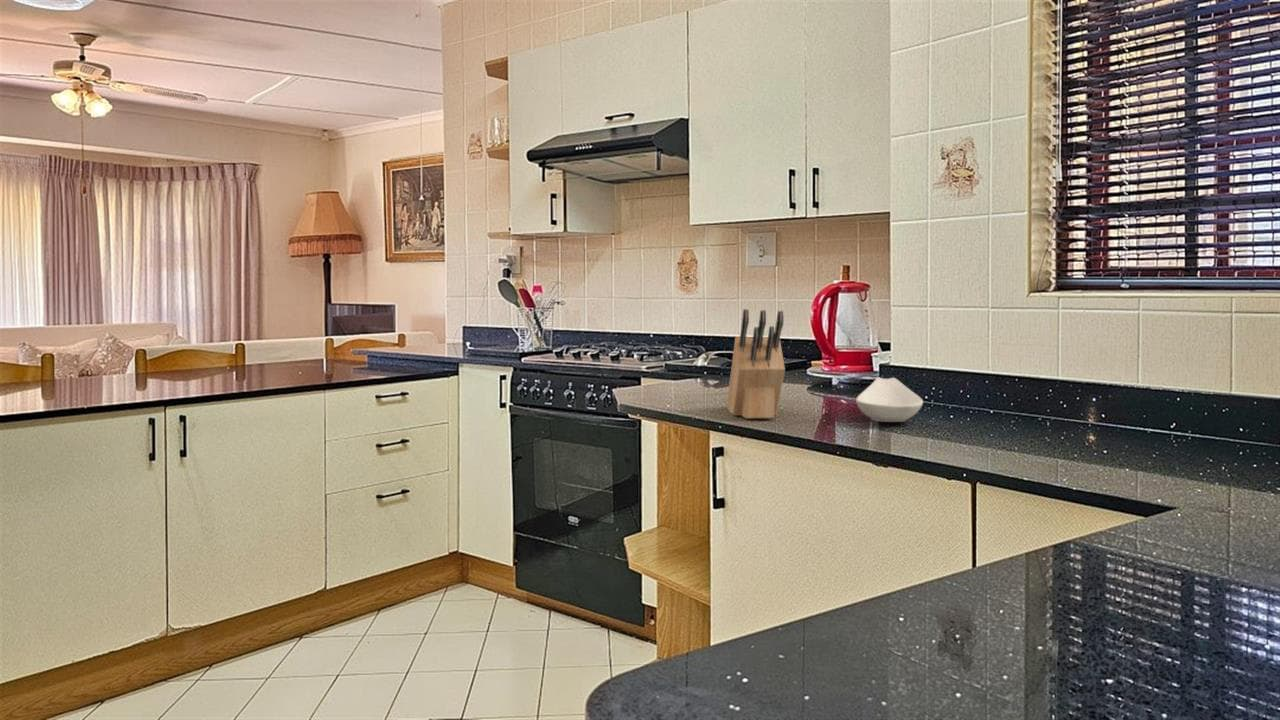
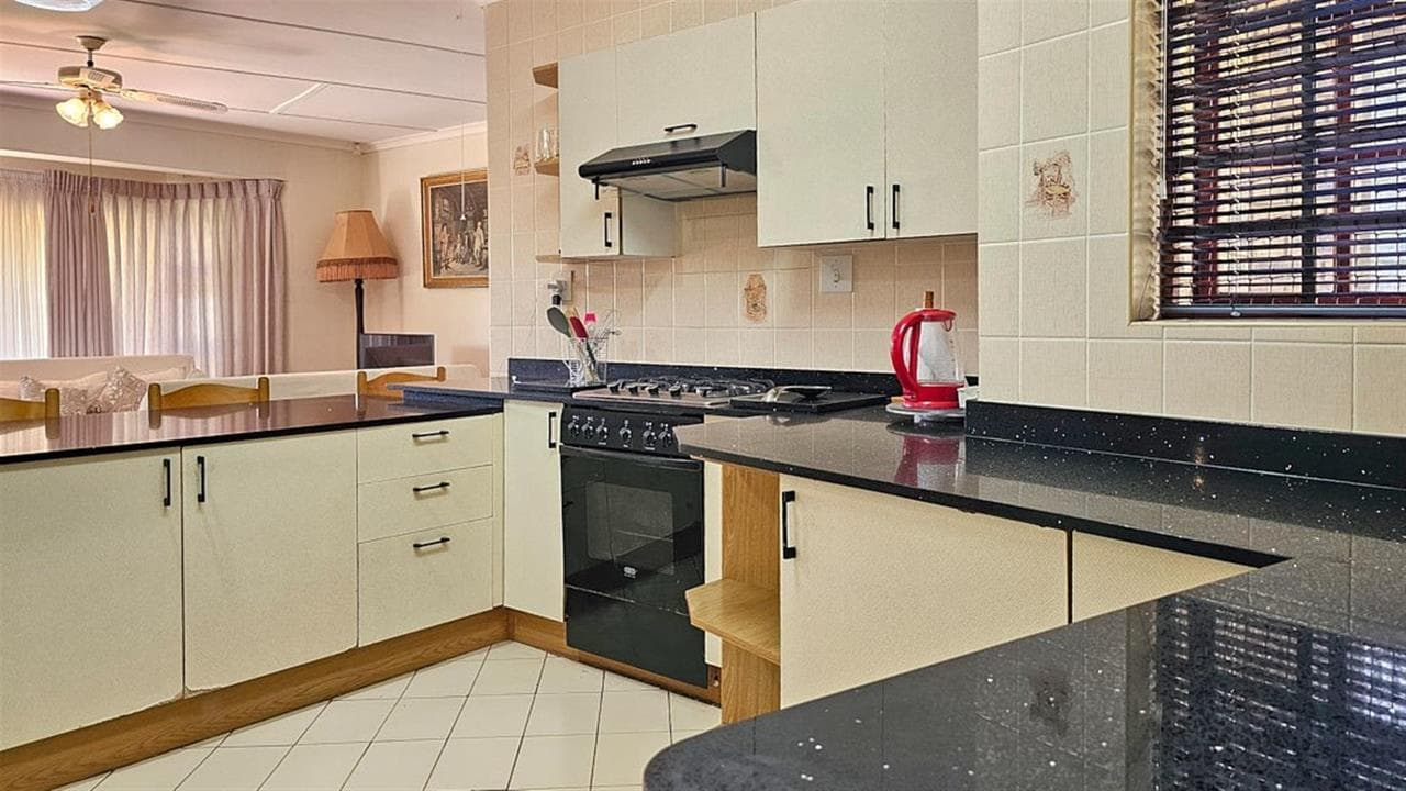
- spoon rest [855,376,924,423]
- knife block [726,308,786,419]
